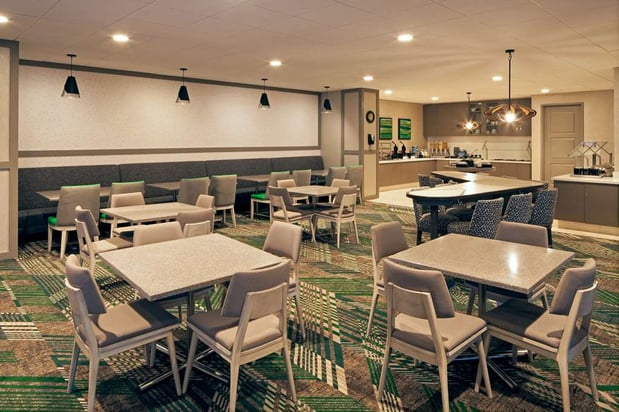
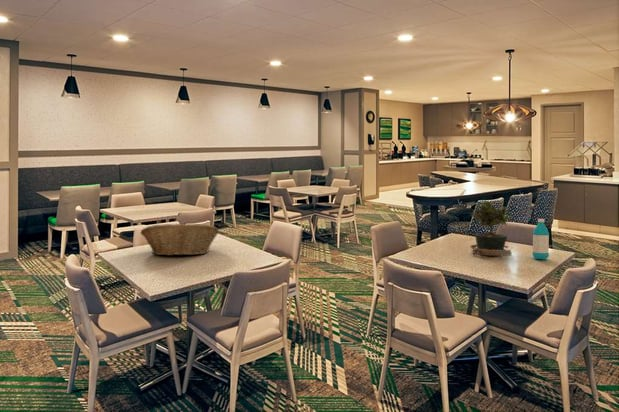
+ fruit basket [140,223,220,257]
+ water bottle [532,218,550,261]
+ potted plant [469,199,513,257]
